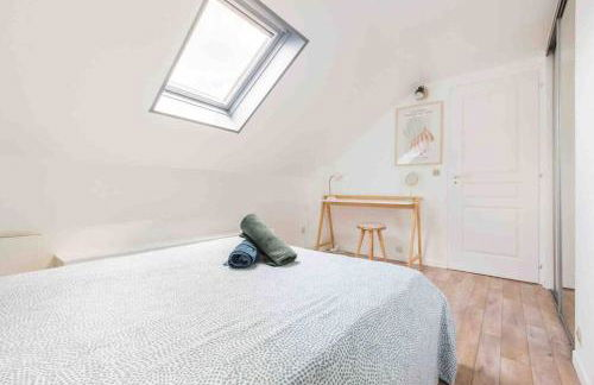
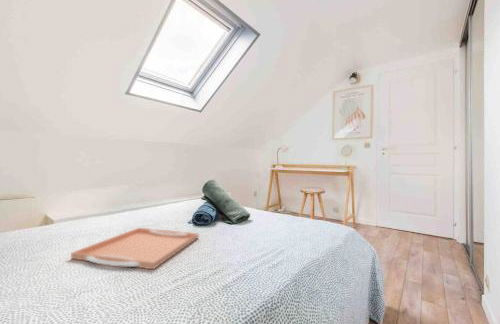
+ serving tray [70,227,200,270]
